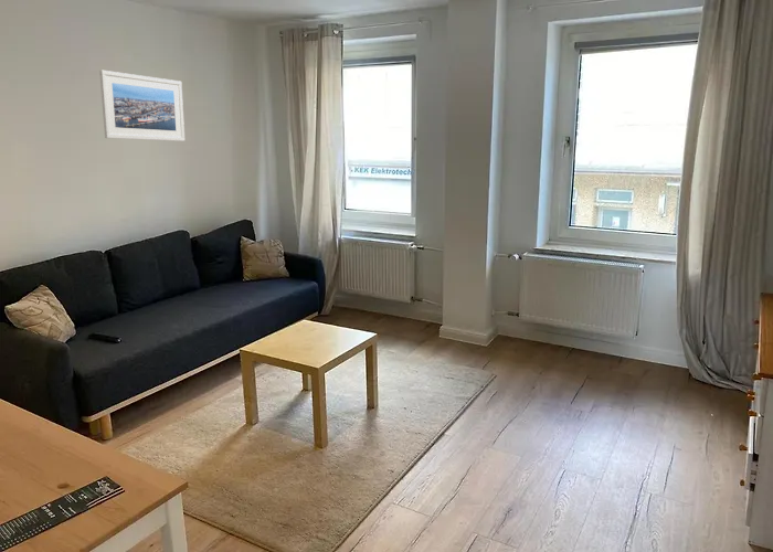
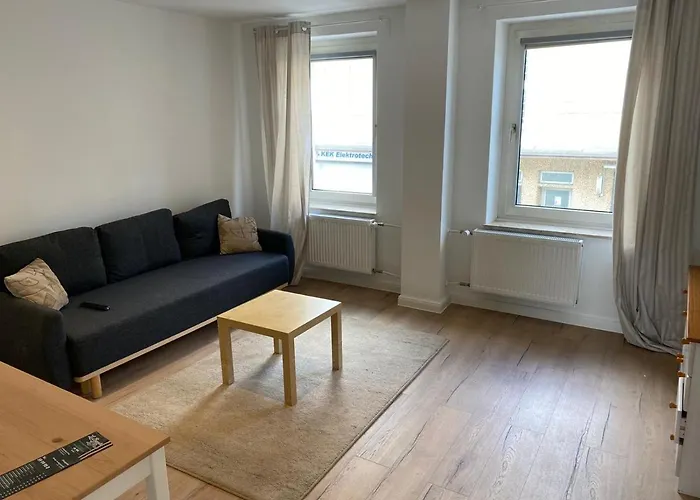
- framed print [98,70,186,142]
